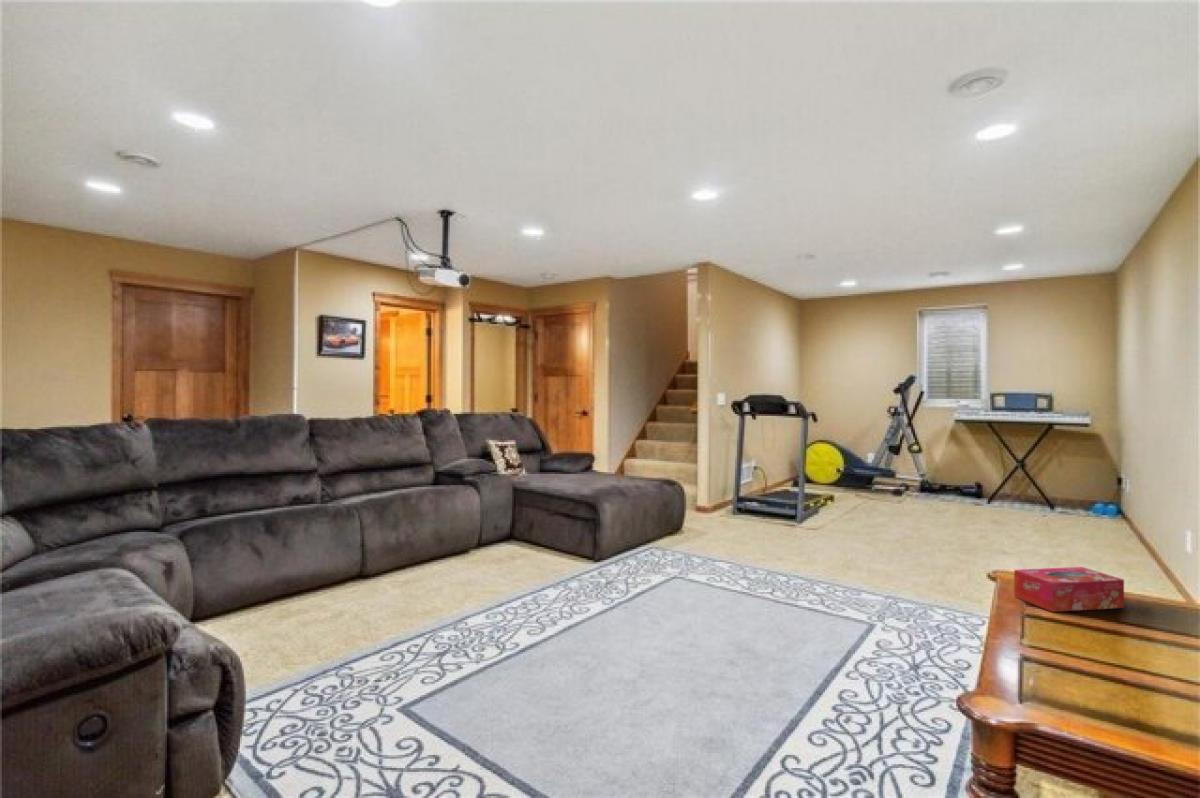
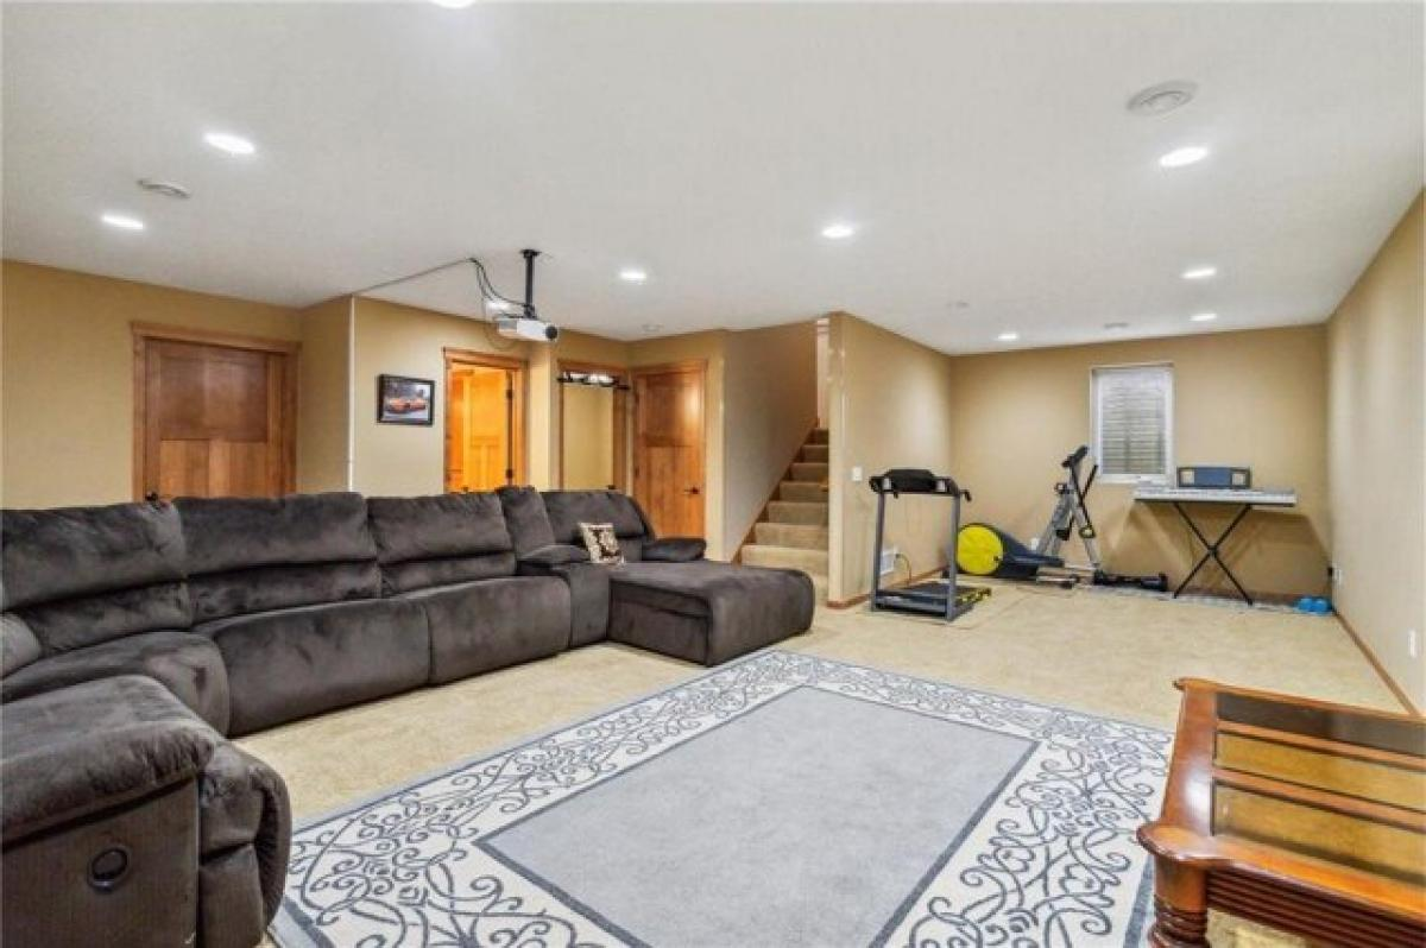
- tissue box [1013,566,1125,613]
